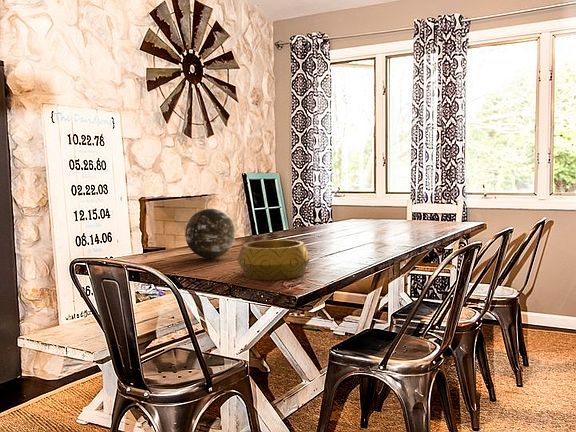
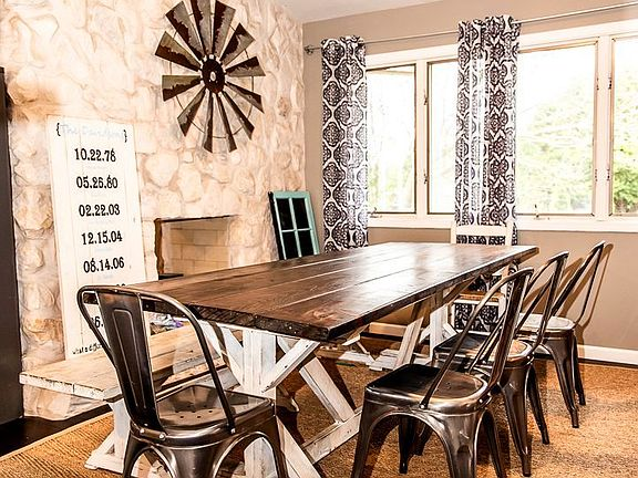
- decorative orb [184,208,236,259]
- decorative bowl [236,239,312,281]
